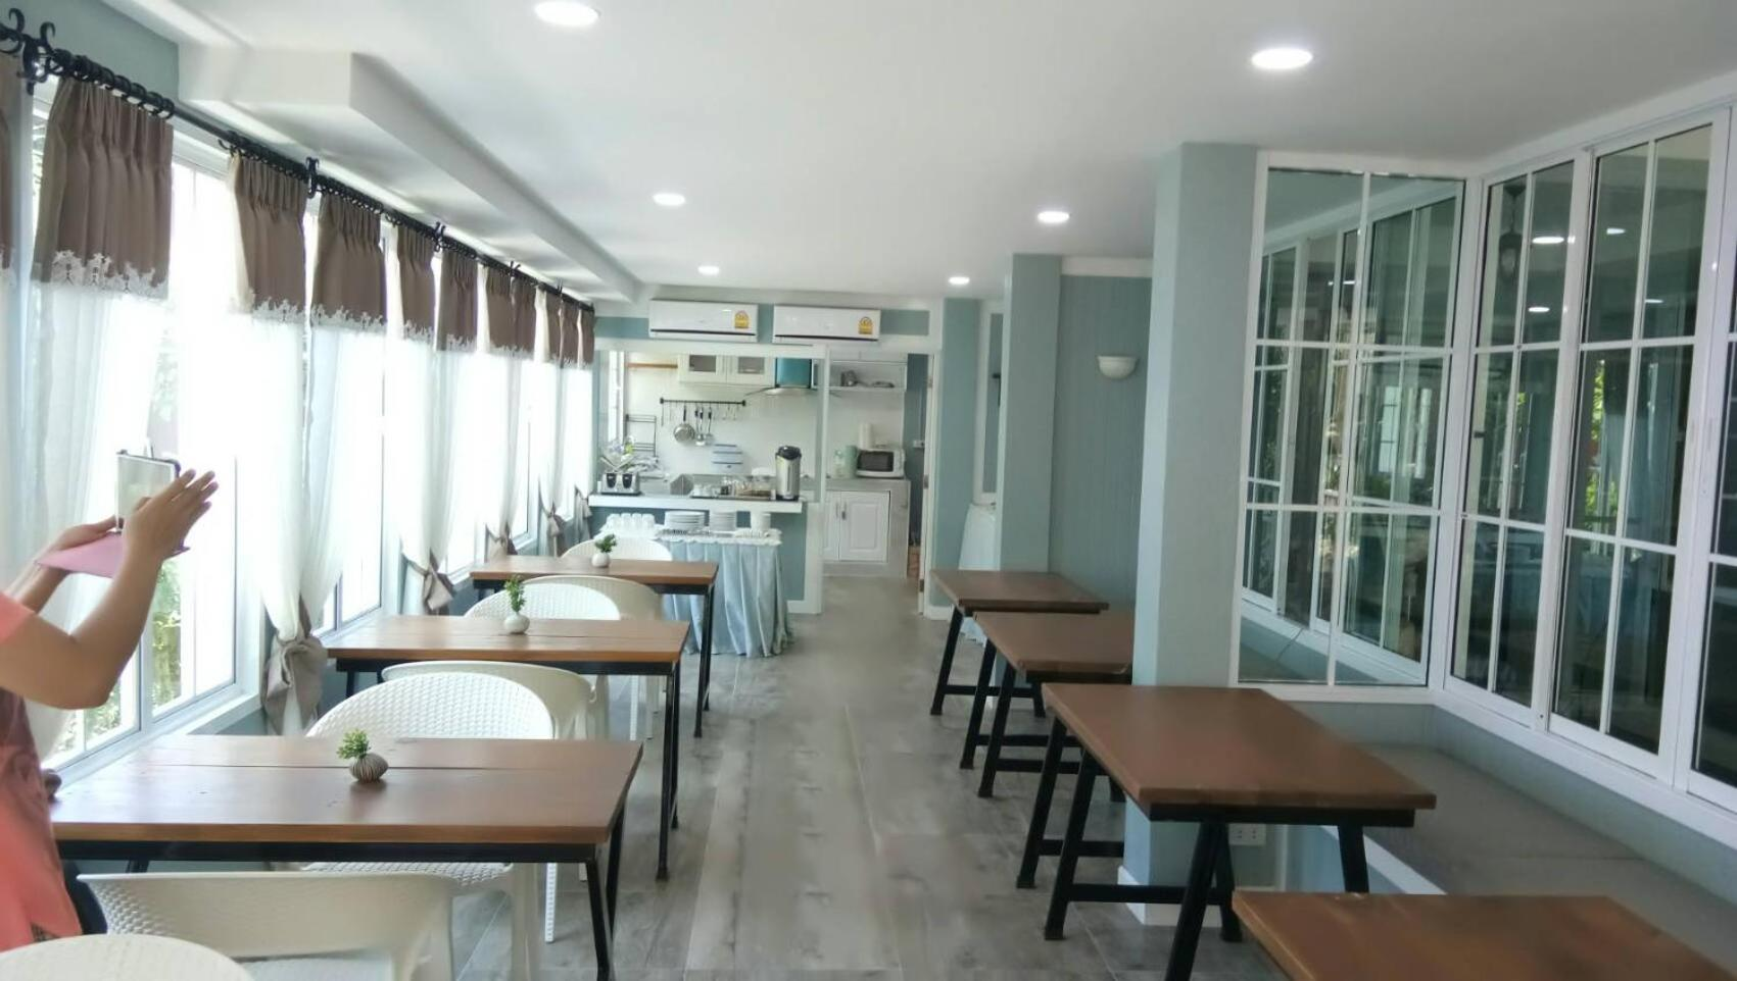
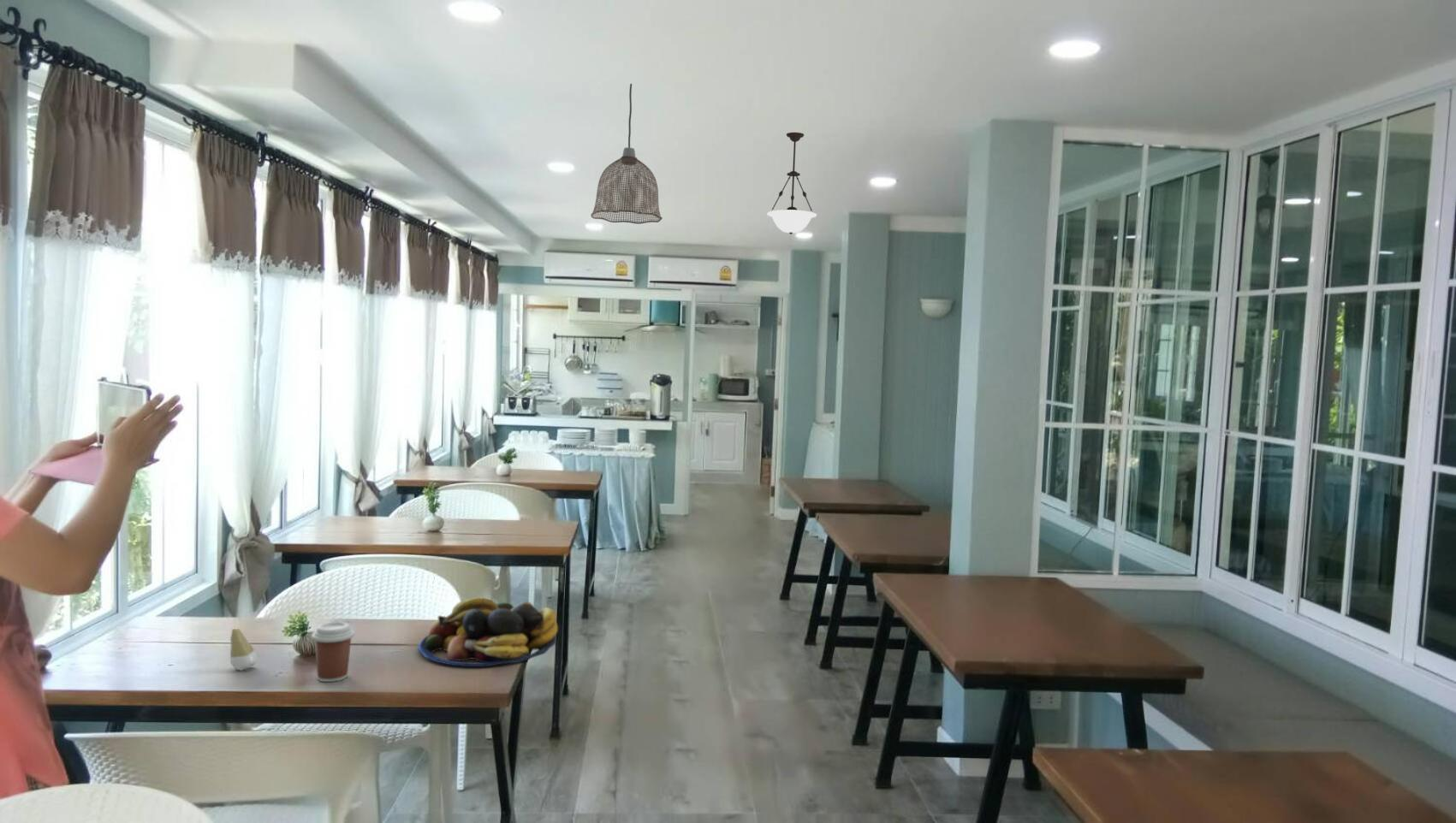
+ pendant lamp [590,83,663,225]
+ fruit bowl [418,596,559,667]
+ tooth [229,627,258,672]
+ coffee cup [311,621,355,683]
+ pendant light [766,132,817,235]
